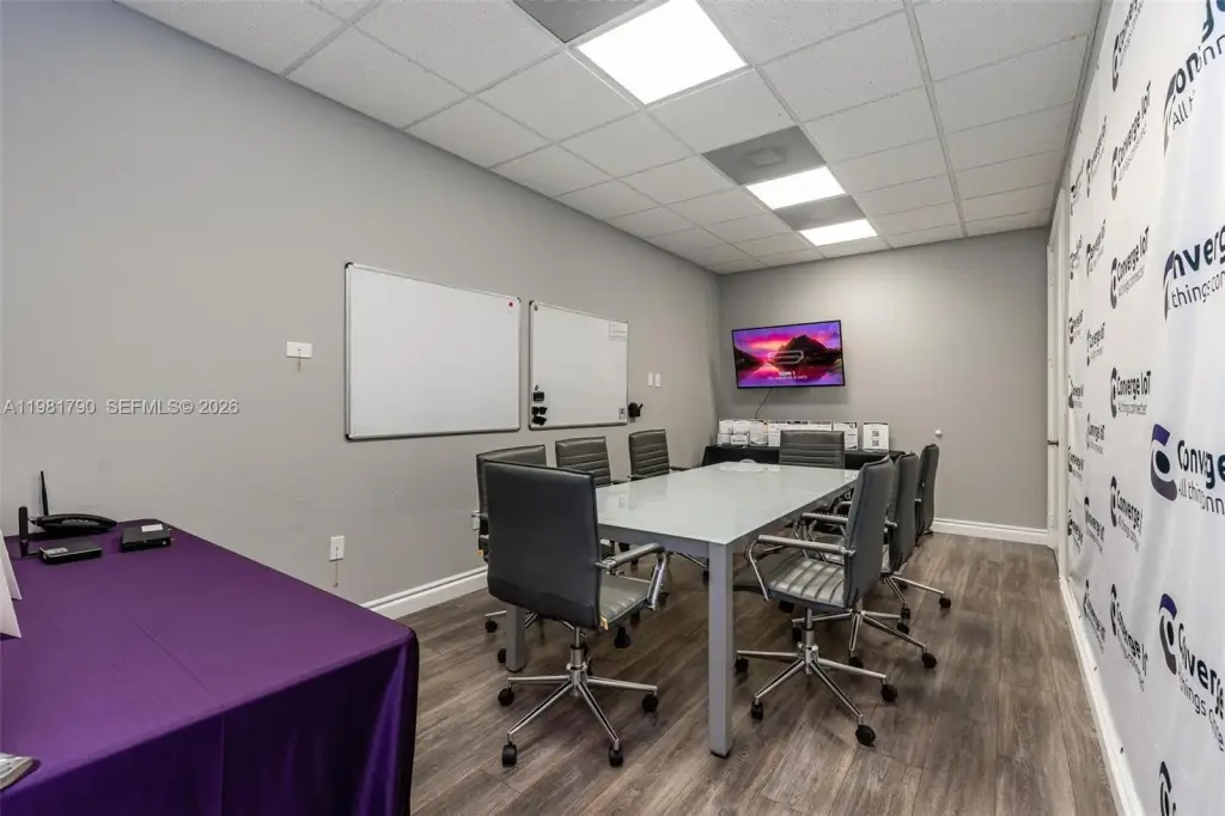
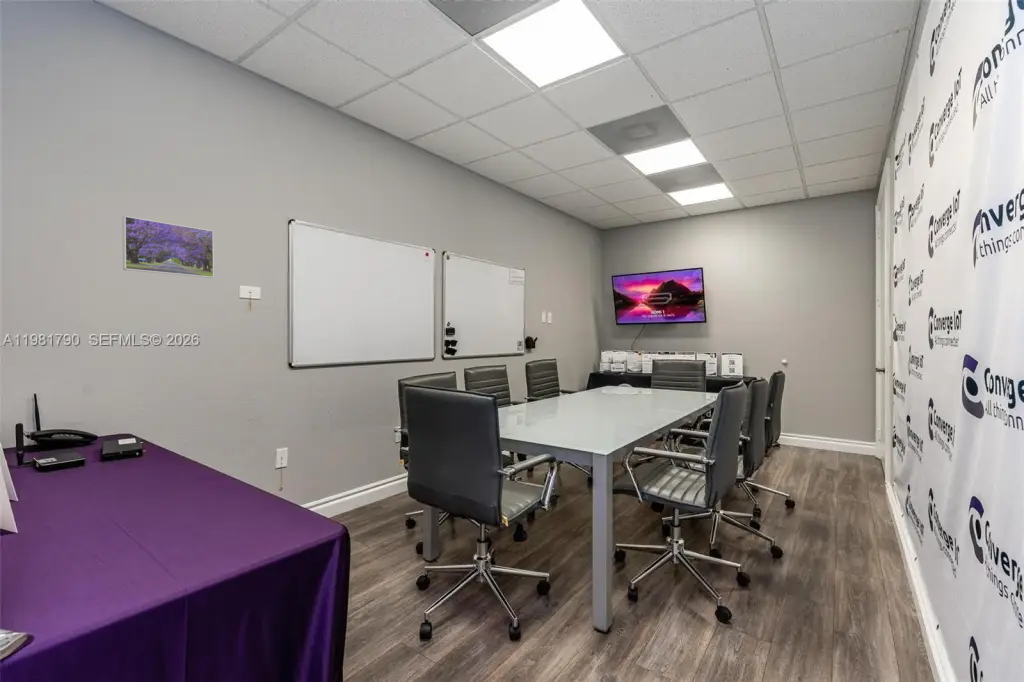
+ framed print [122,215,215,279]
